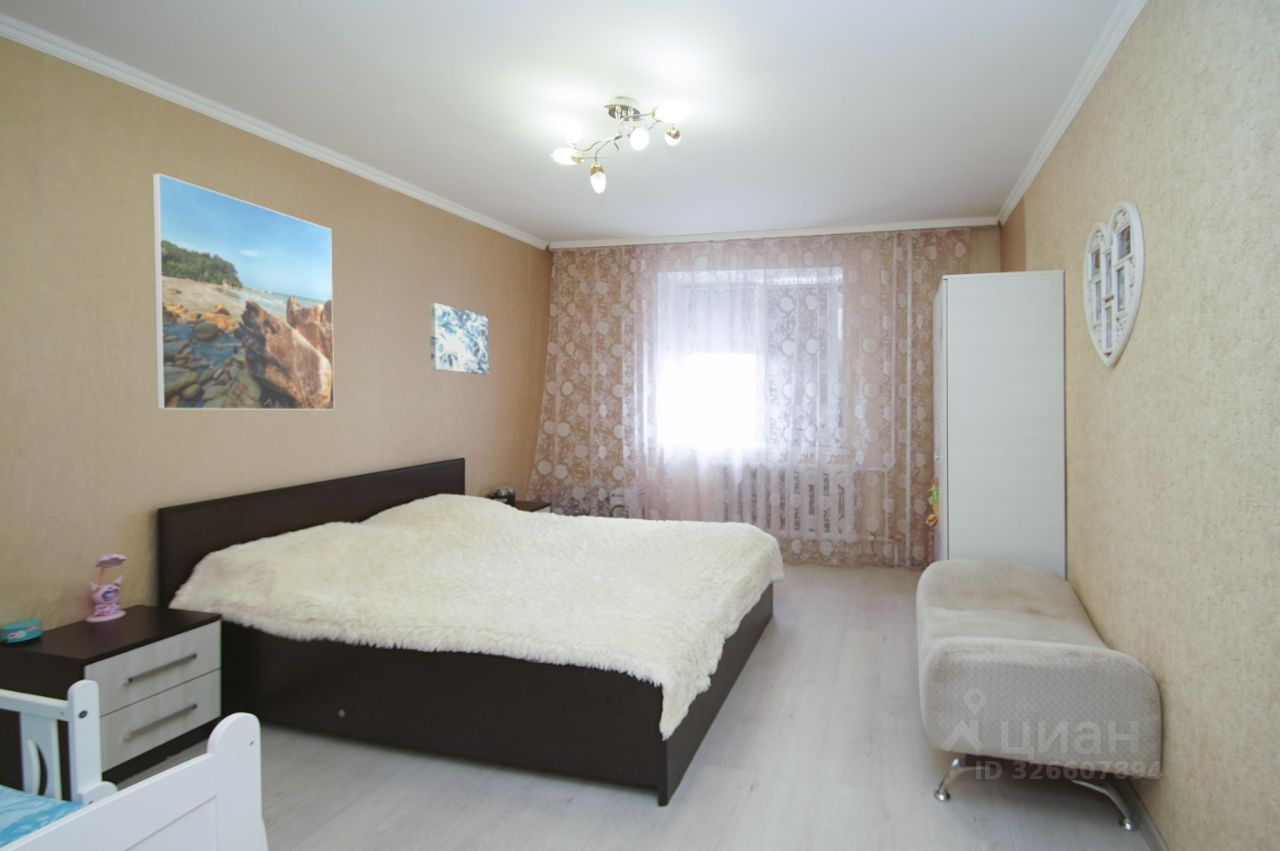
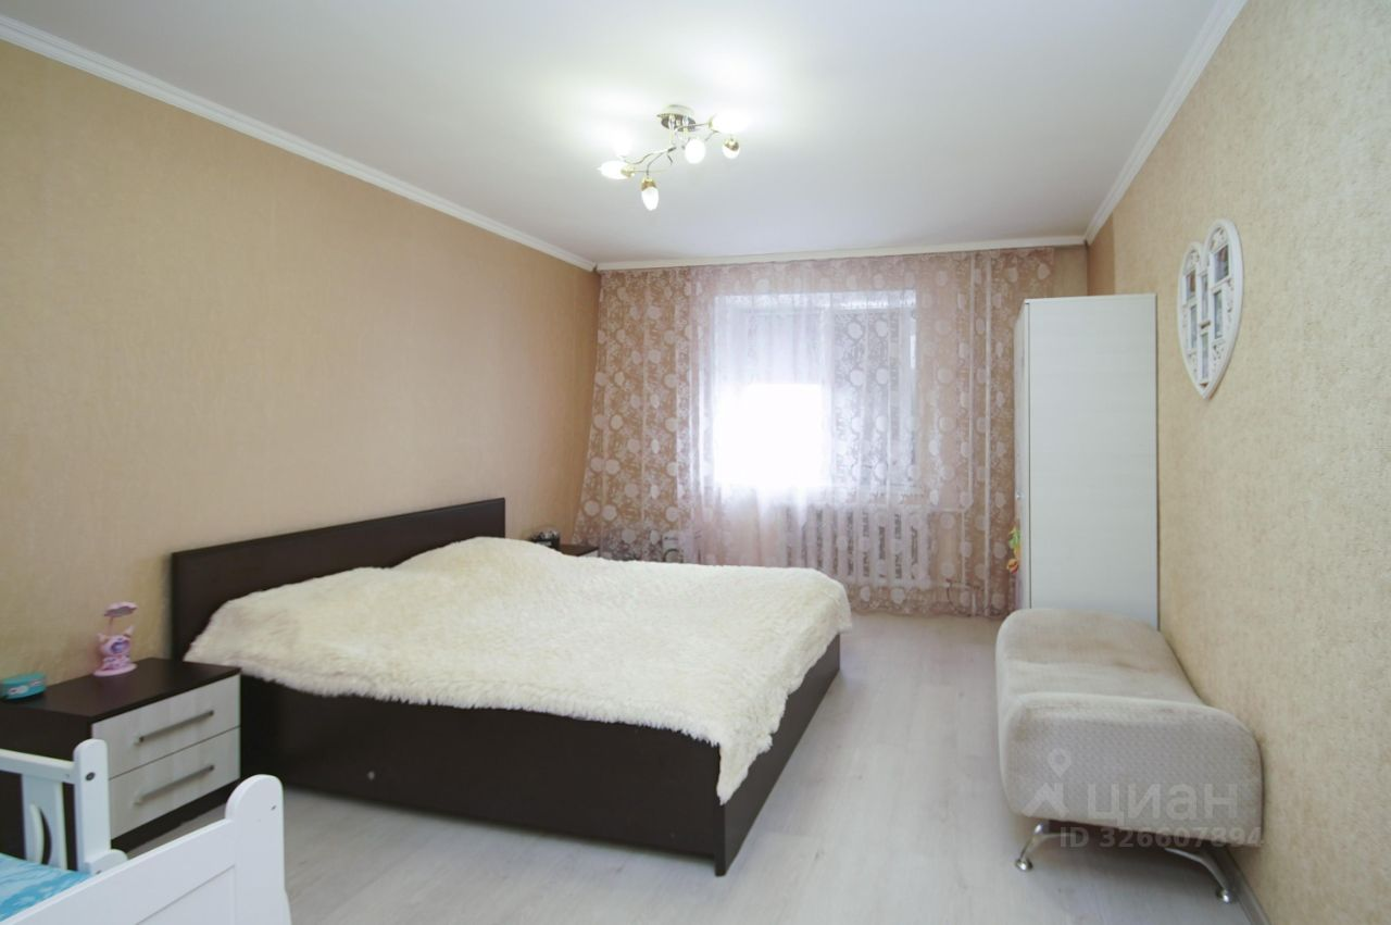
- wall art [429,302,490,375]
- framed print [152,172,335,411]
